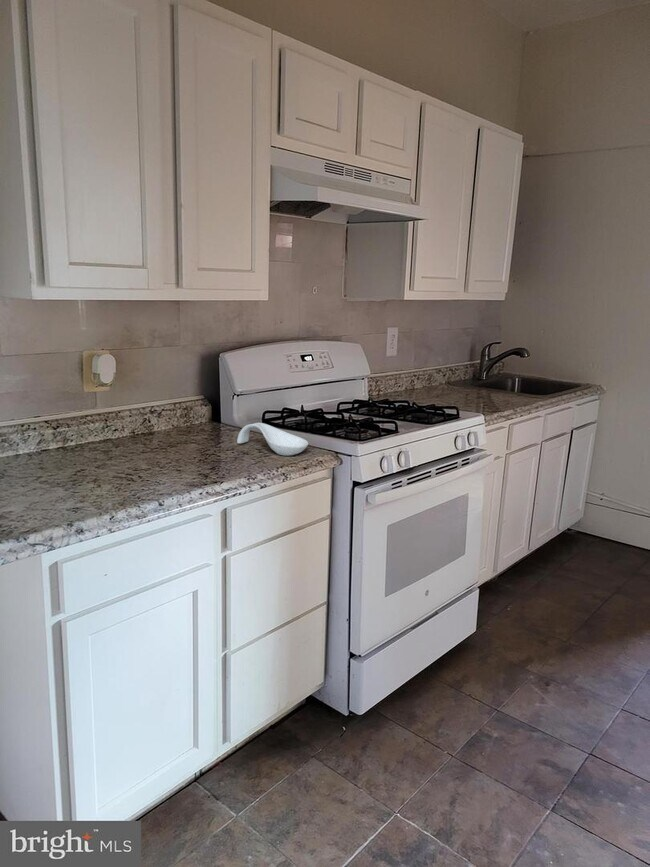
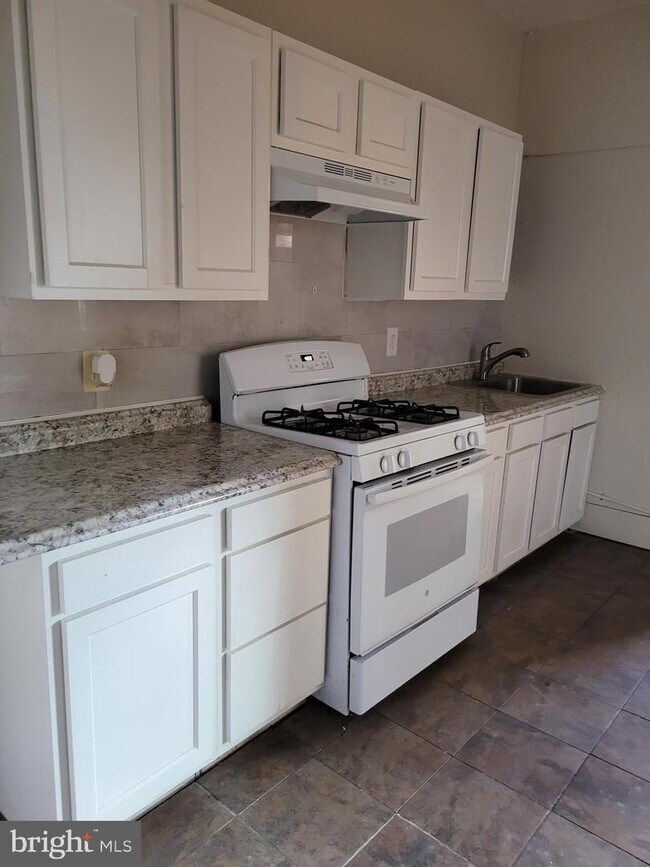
- spoon rest [236,422,309,457]
